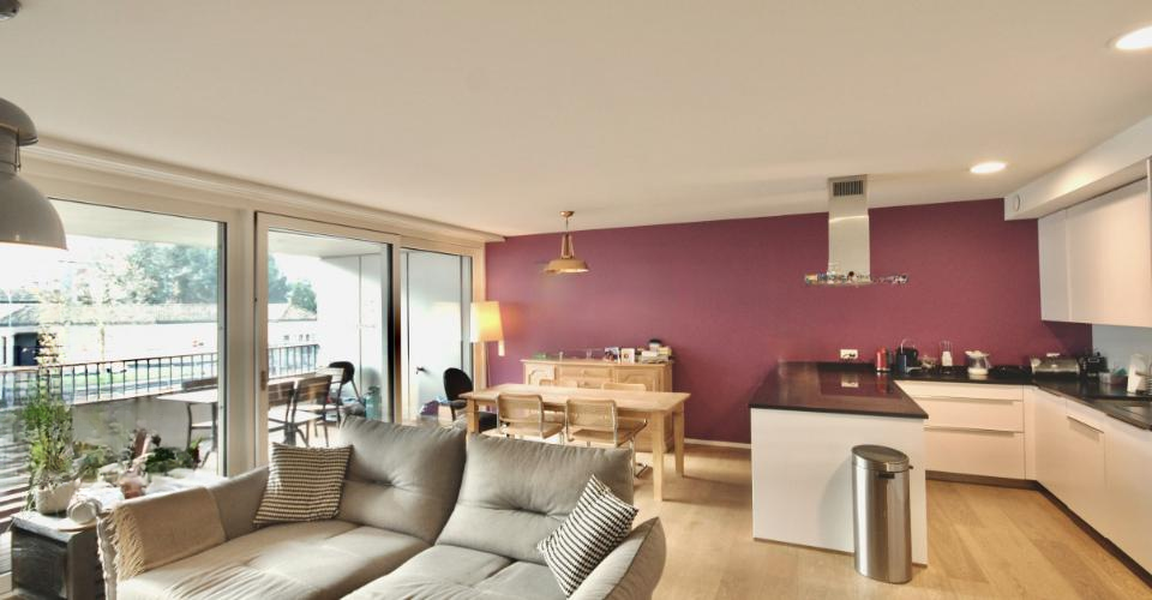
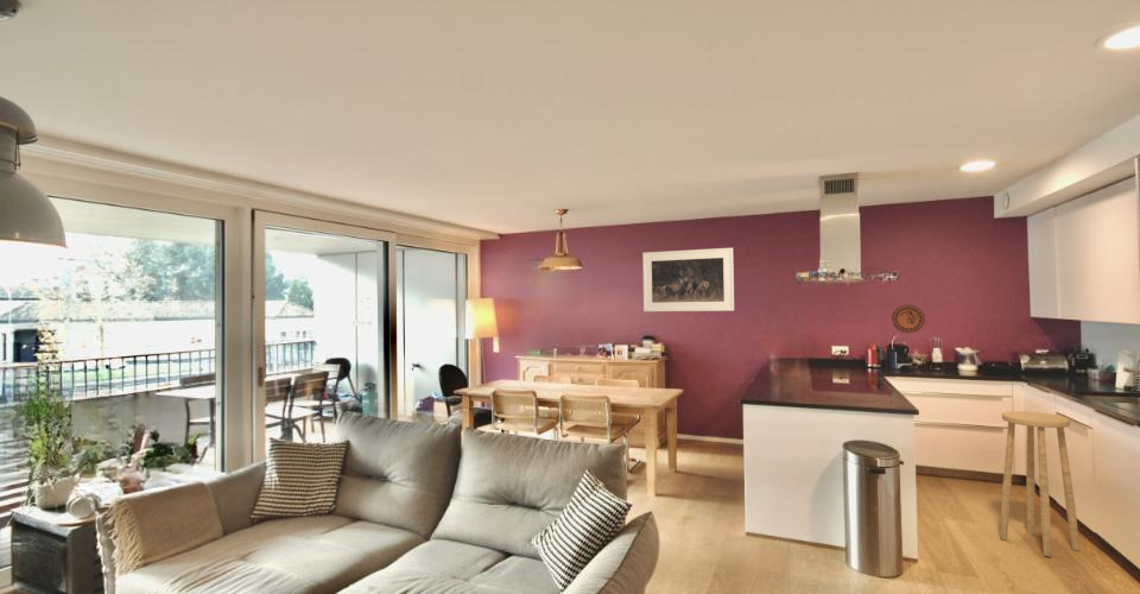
+ stool [999,410,1081,558]
+ decorative plate [891,304,926,334]
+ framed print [641,247,735,312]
